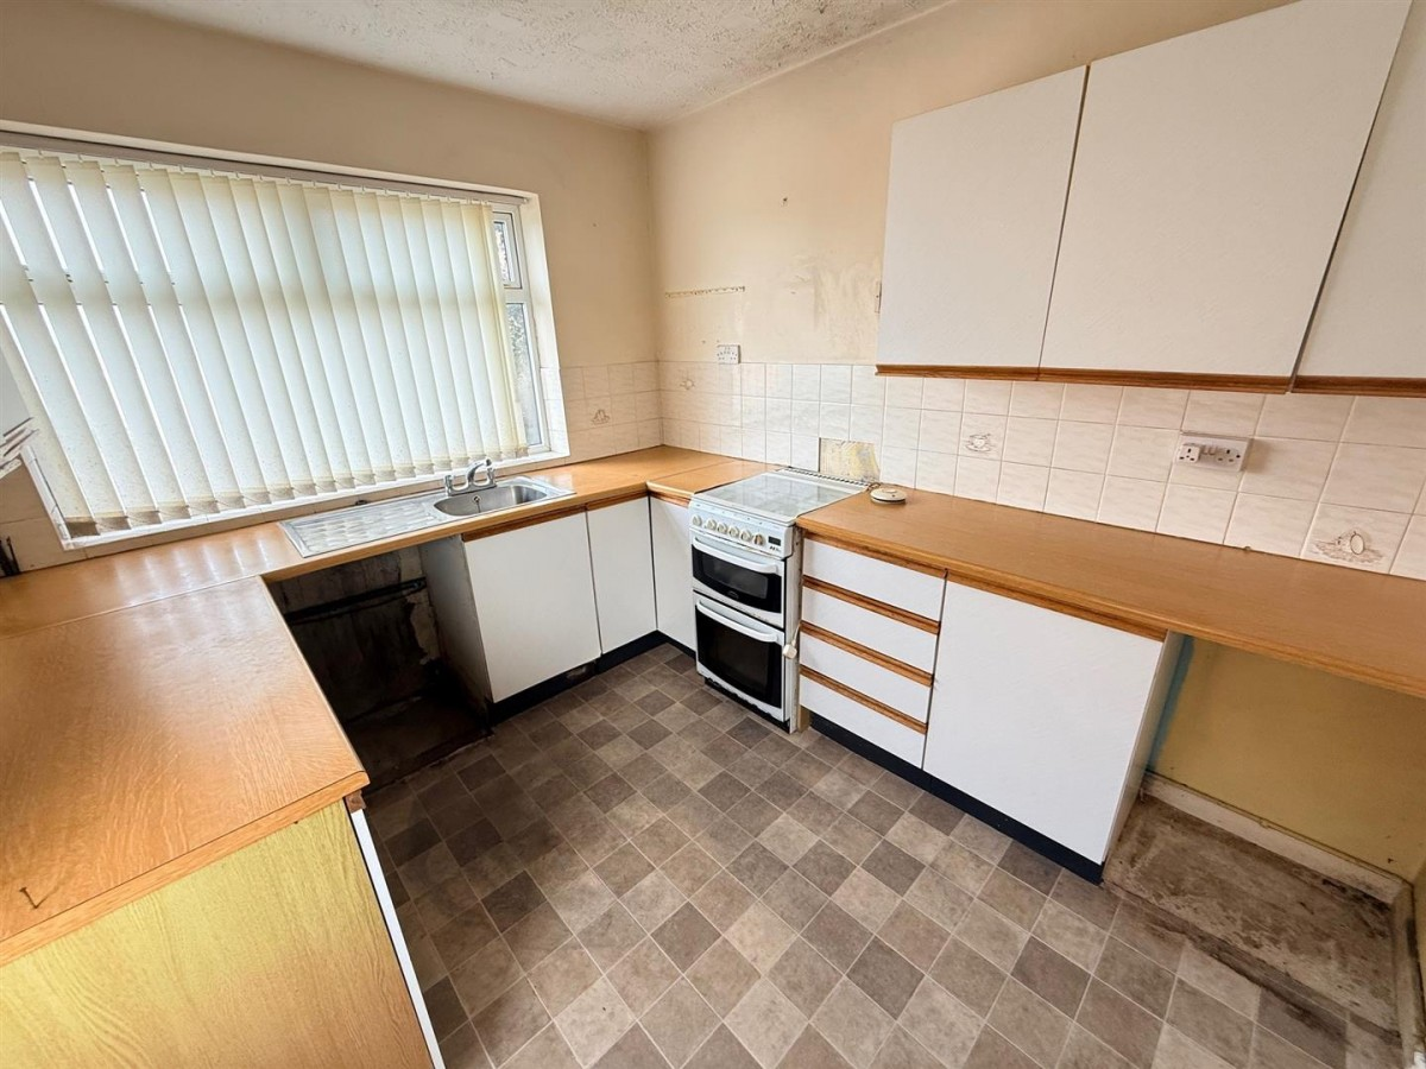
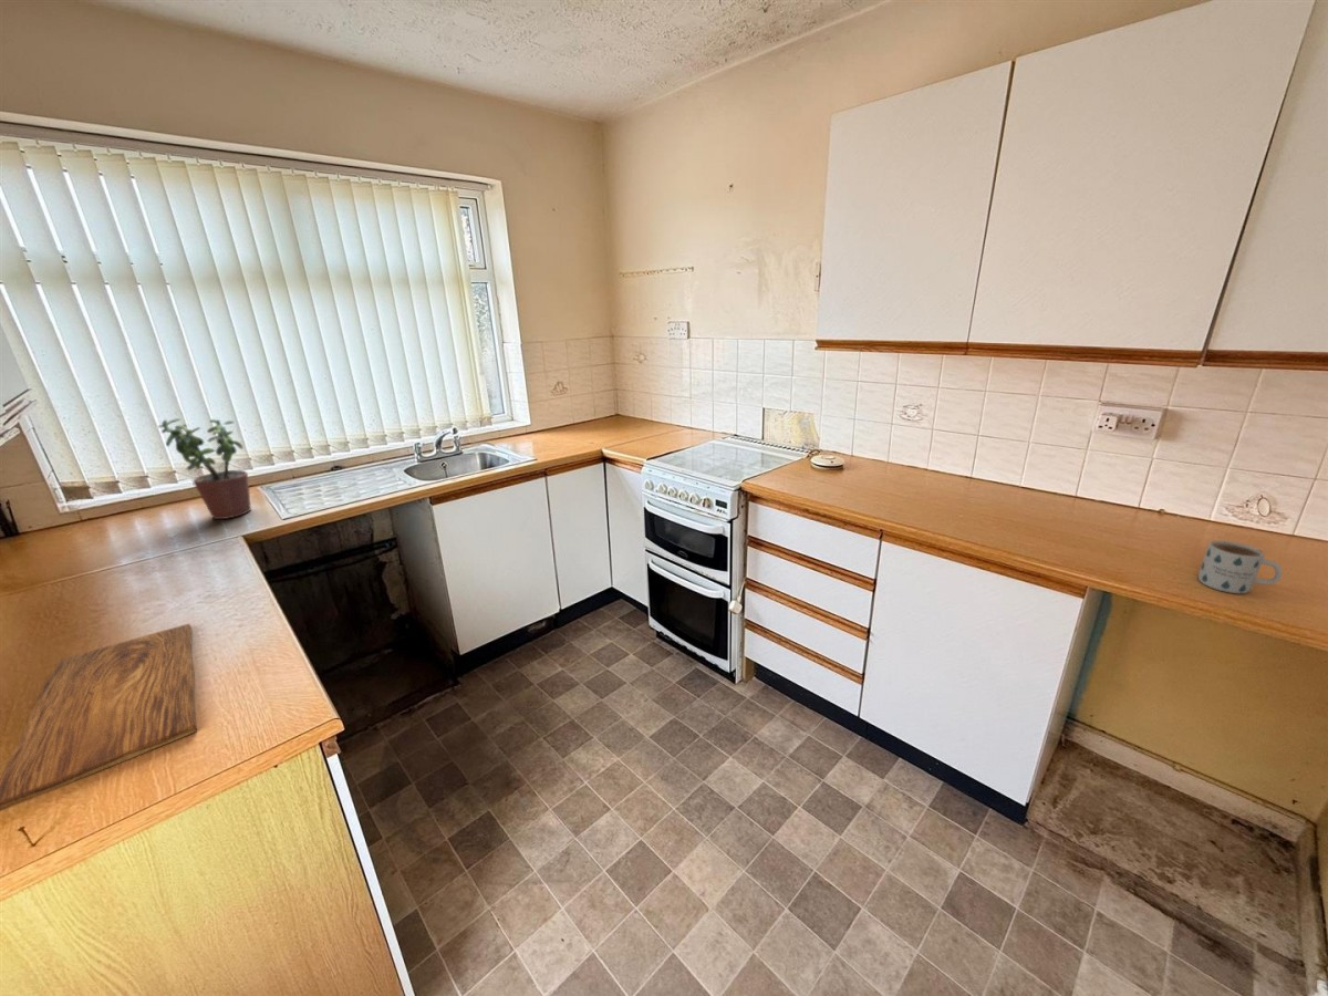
+ cutting board [0,623,198,812]
+ potted plant [157,417,252,520]
+ mug [1197,540,1283,594]
